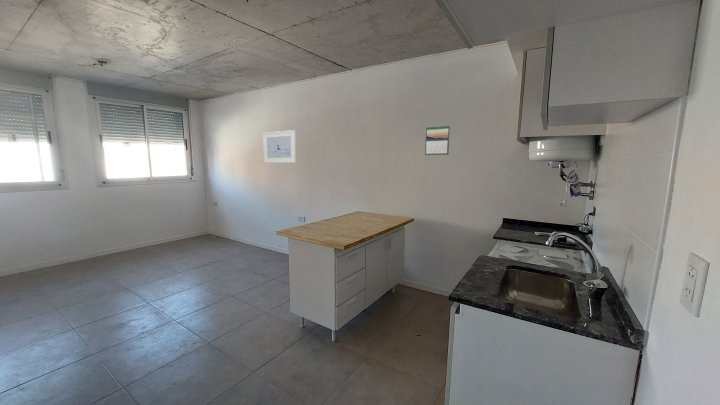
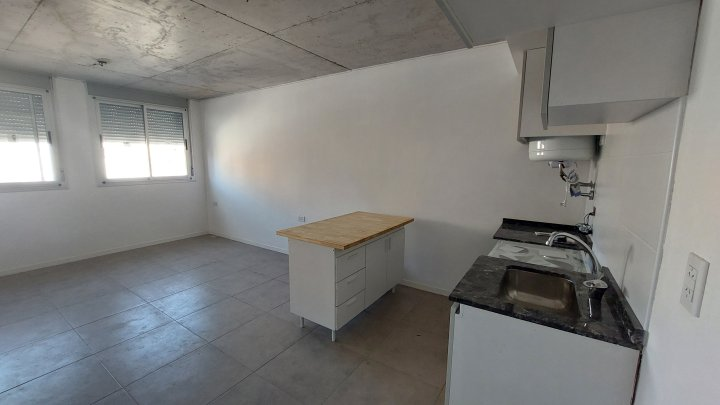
- calendar [424,124,451,156]
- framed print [262,129,297,164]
